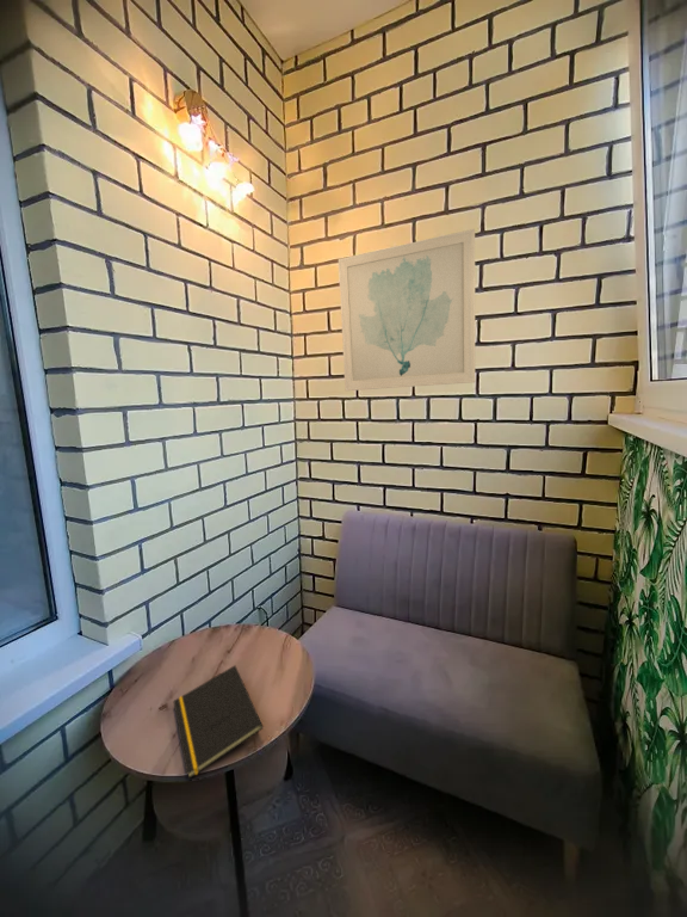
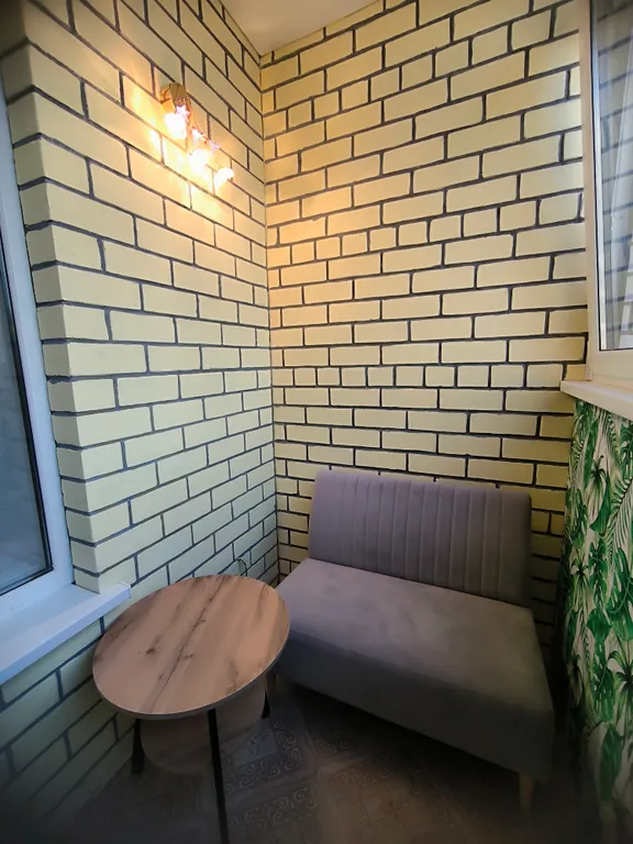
- notepad [172,664,265,780]
- wall art [338,228,476,392]
